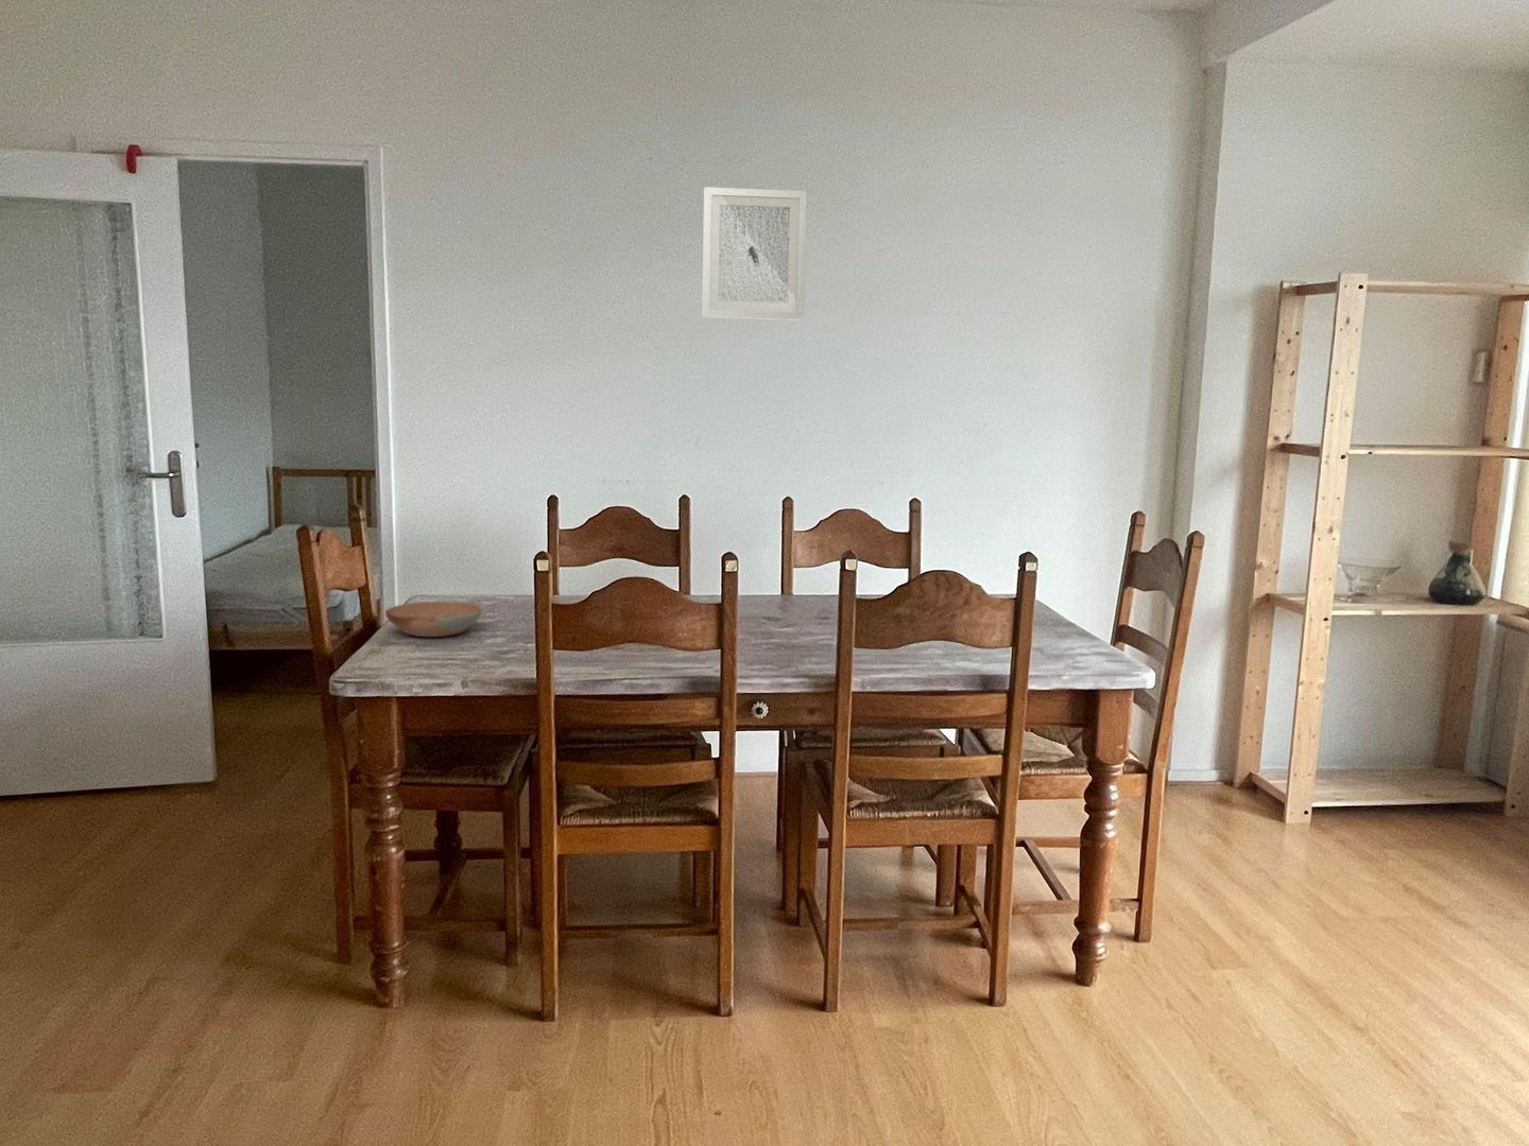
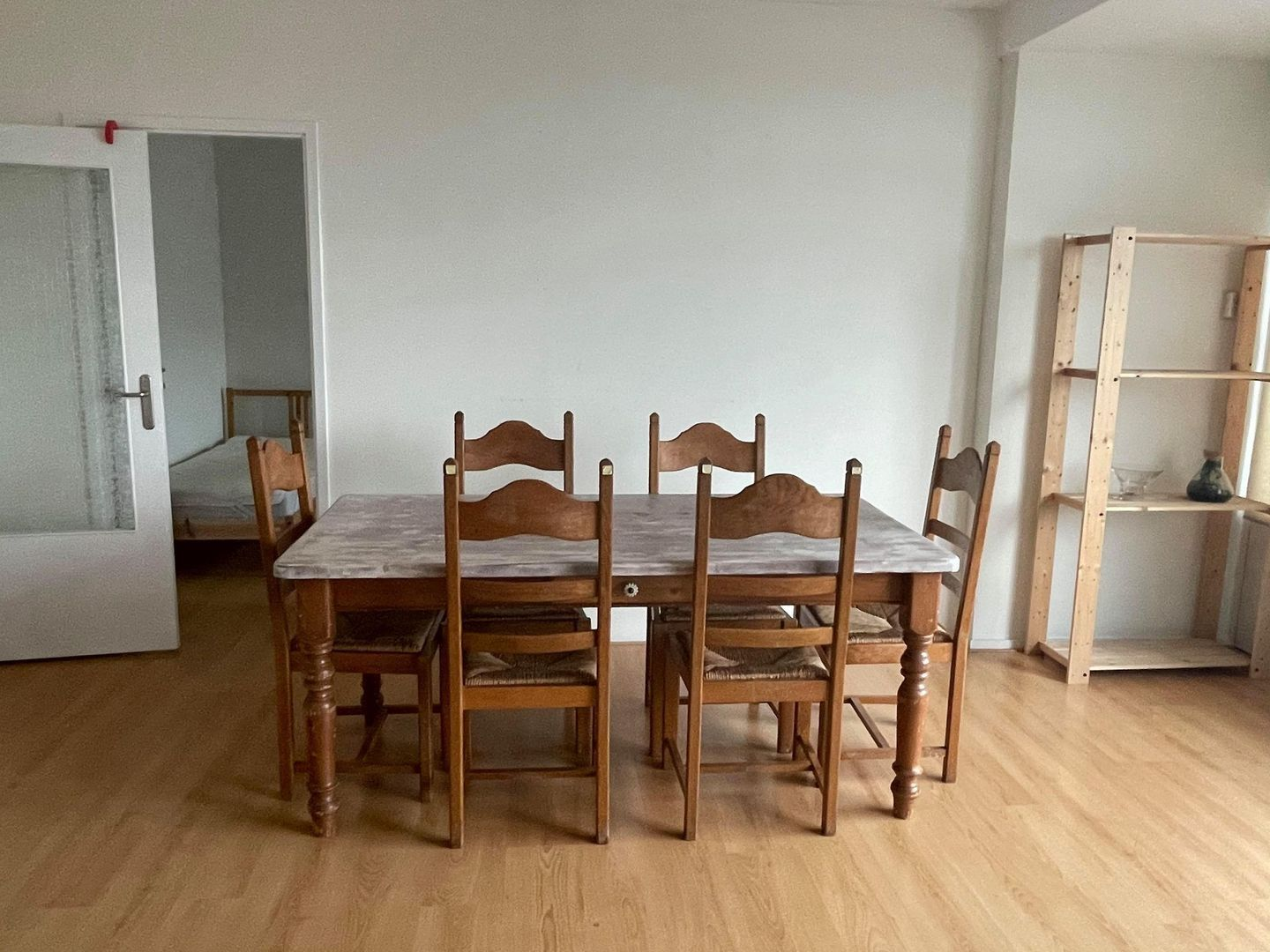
- wall art [701,185,808,321]
- bowl [384,601,483,638]
